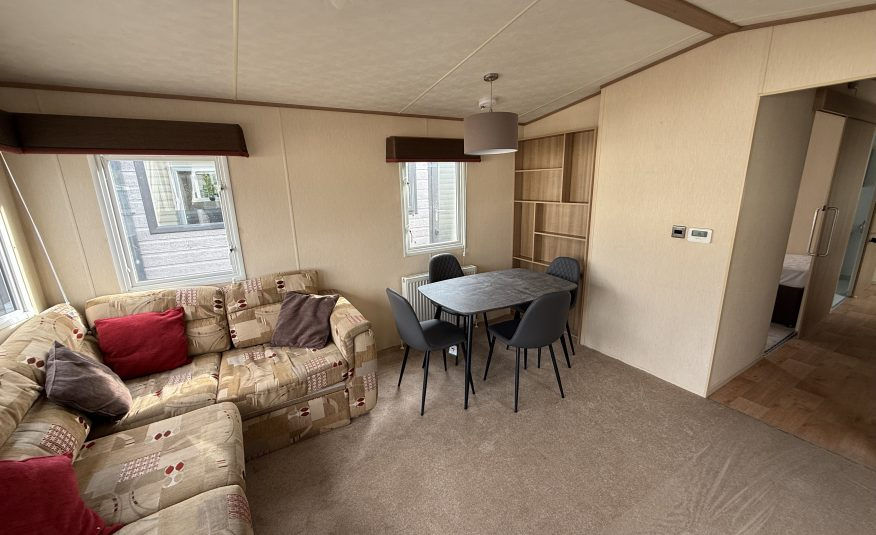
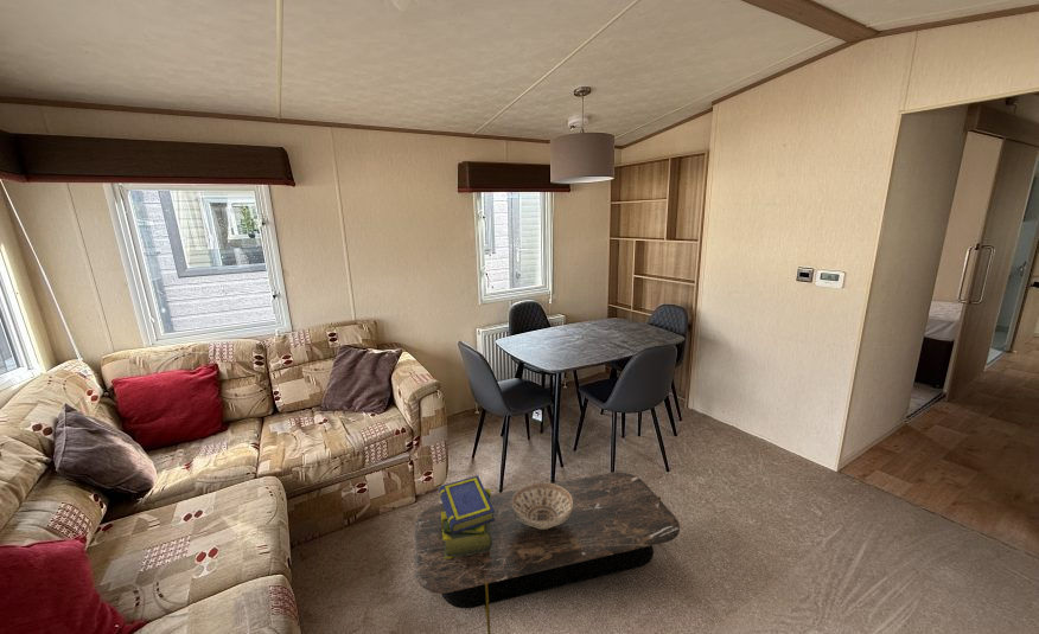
+ decorative bowl [511,481,573,530]
+ coffee table [414,470,681,634]
+ stack of books [438,474,495,559]
